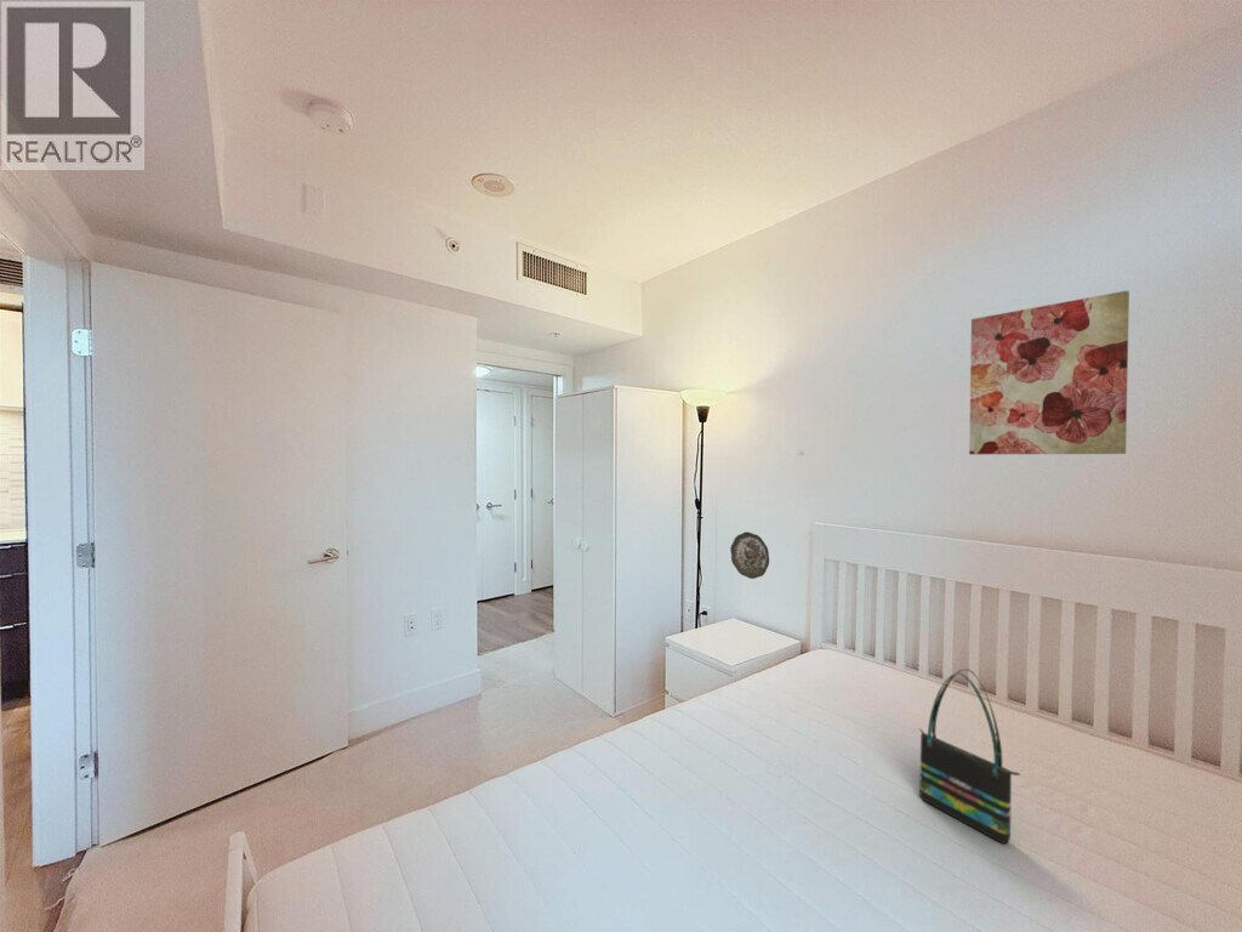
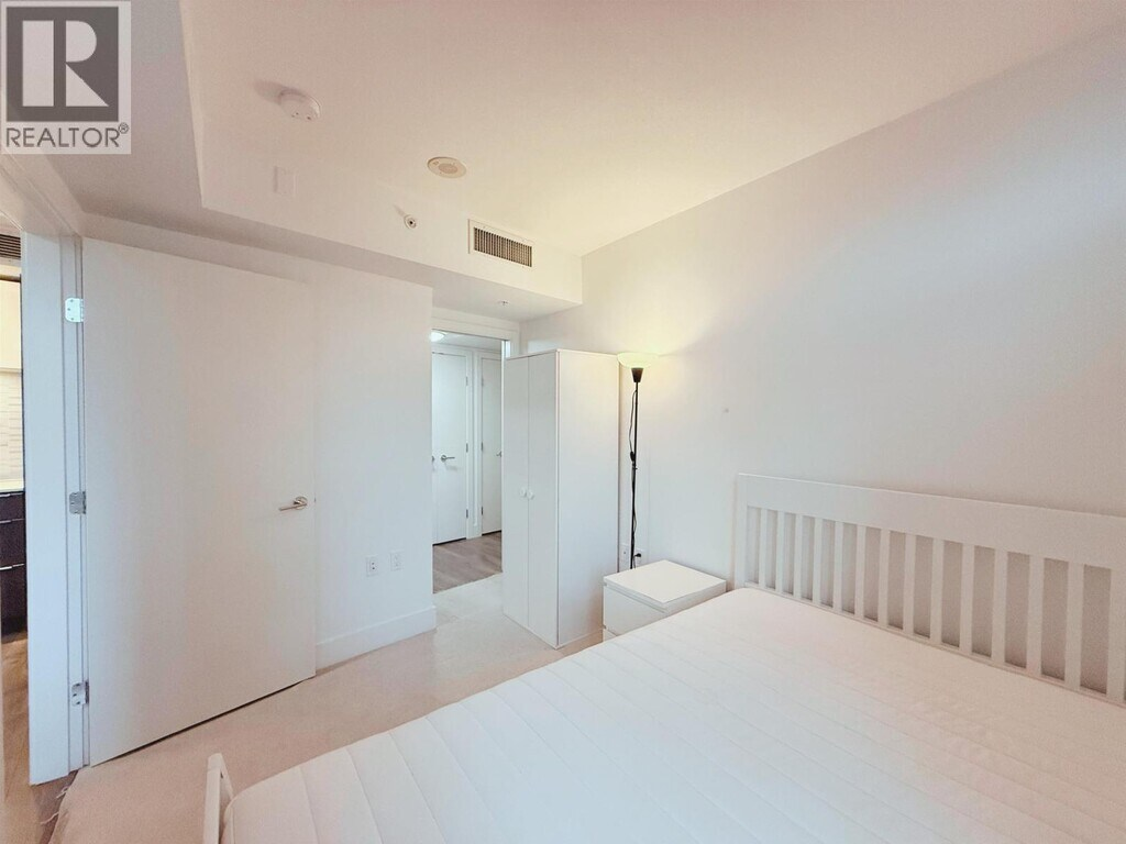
- tote bag [918,667,1021,845]
- decorative plate [729,530,770,580]
- wall art [968,289,1130,455]
